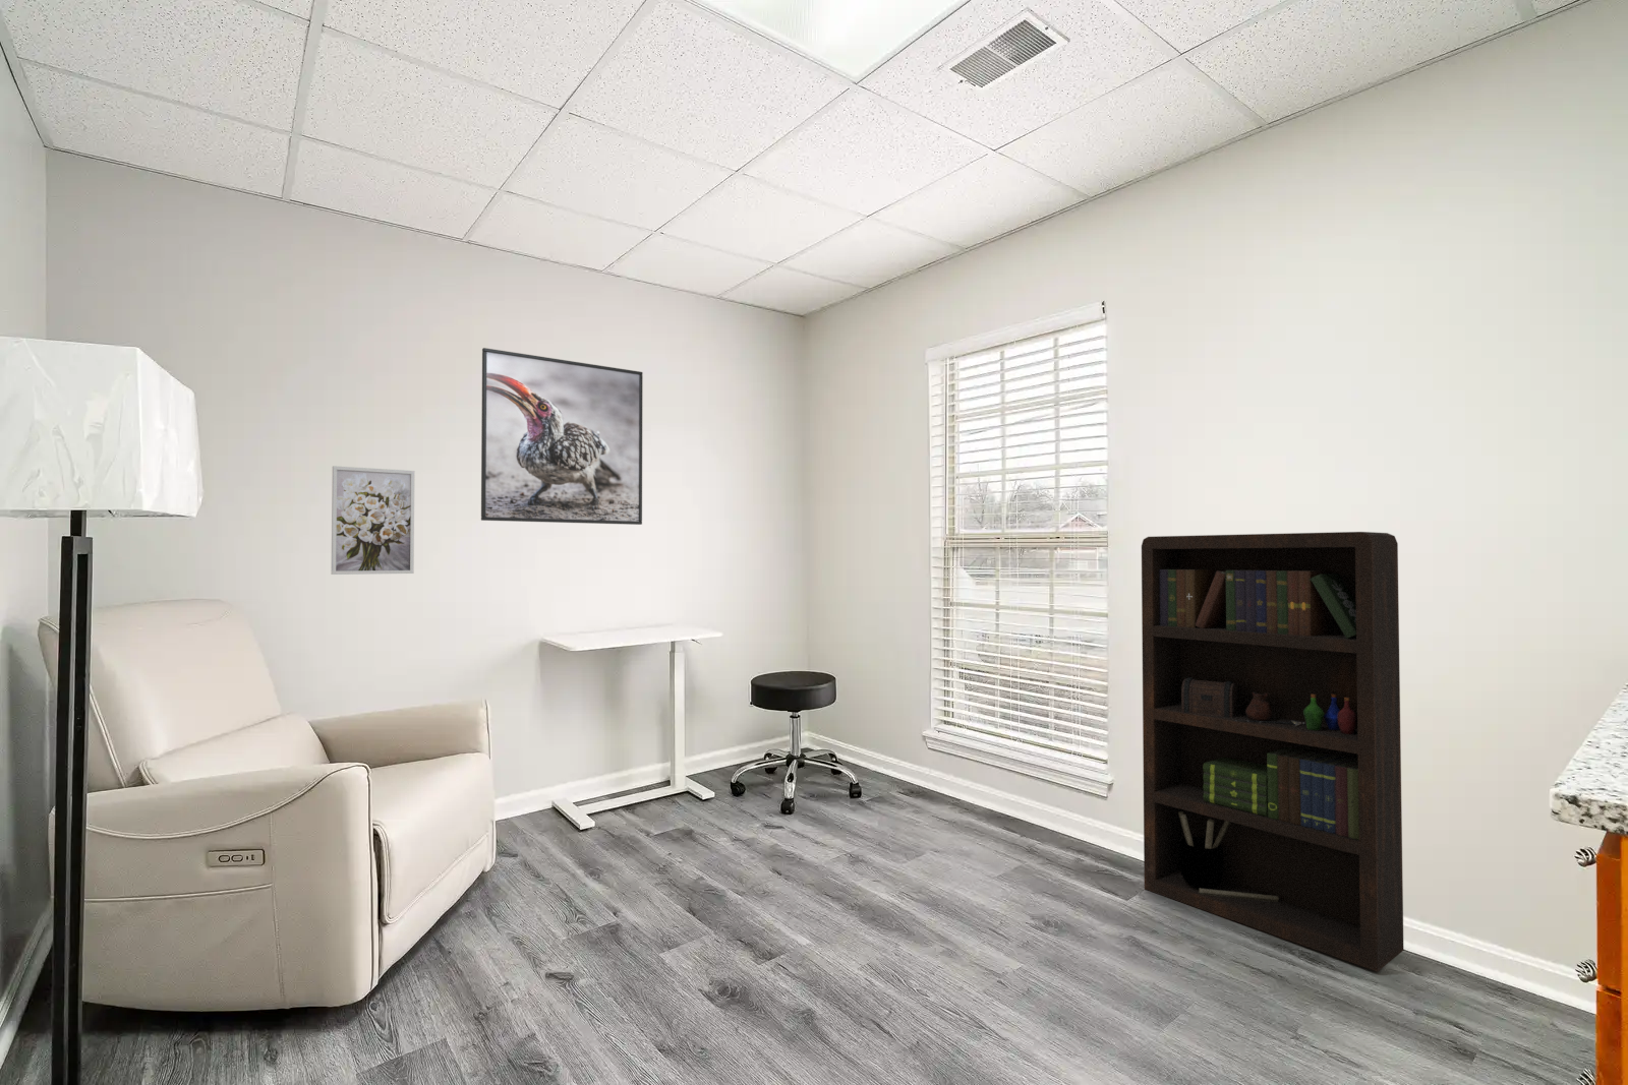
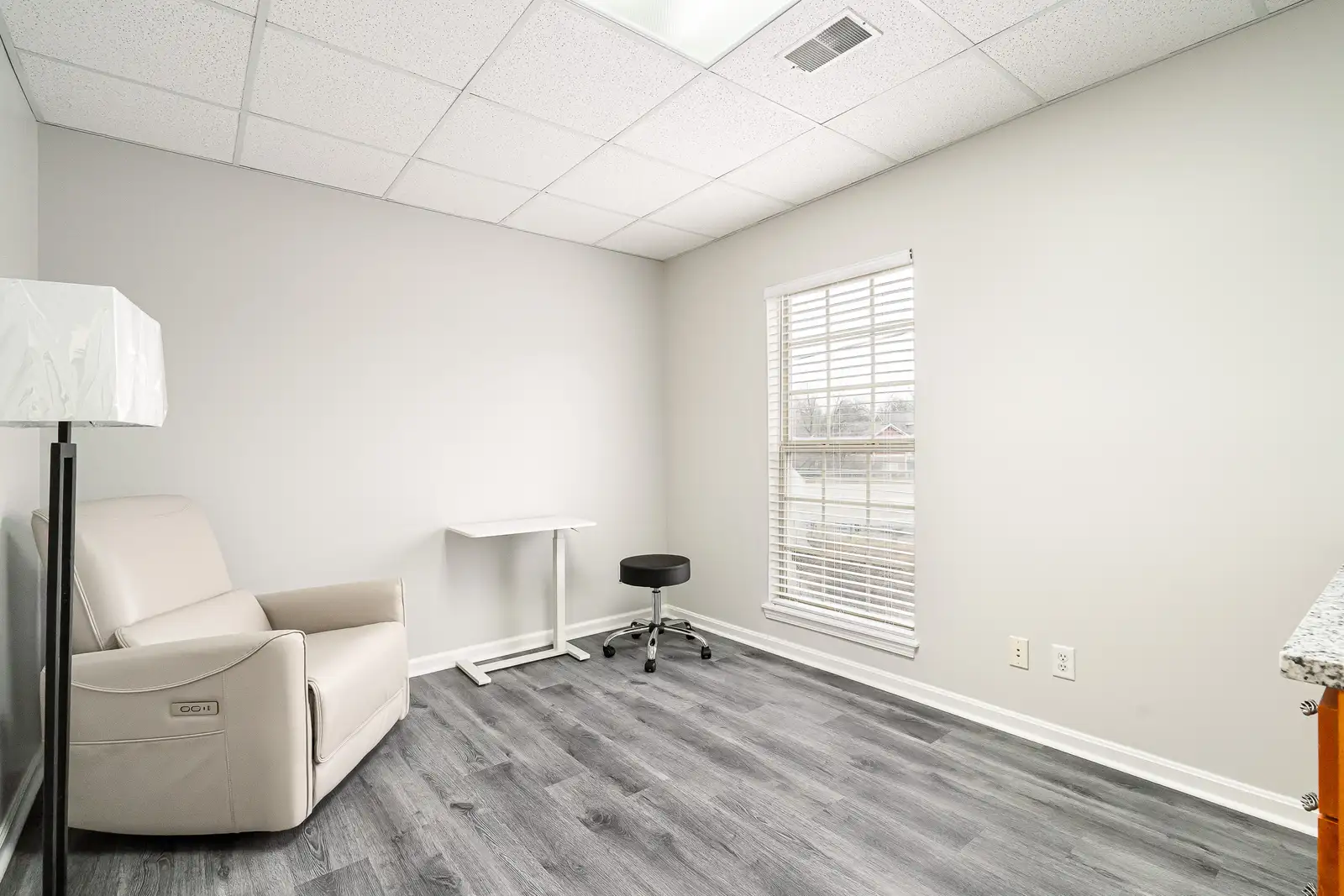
- wall art [331,465,415,575]
- bookcase [1141,530,1405,972]
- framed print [480,346,644,526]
